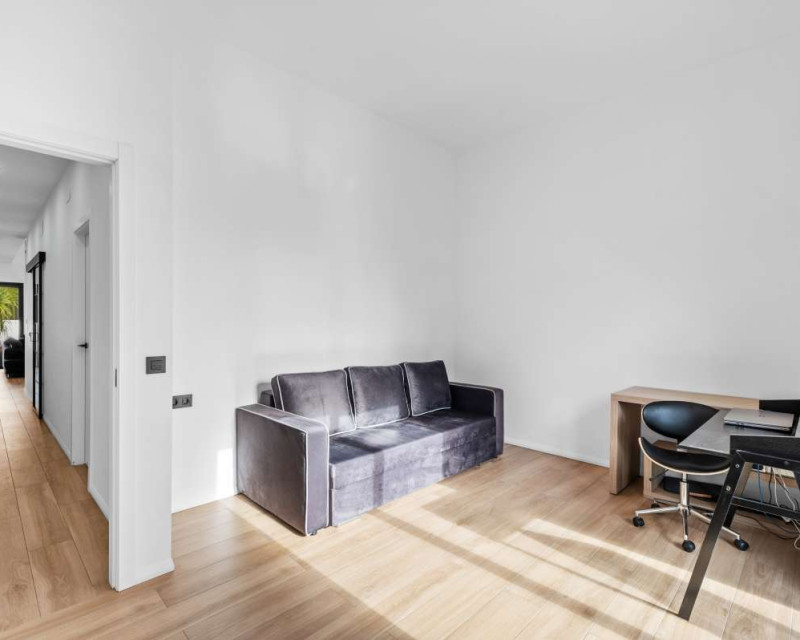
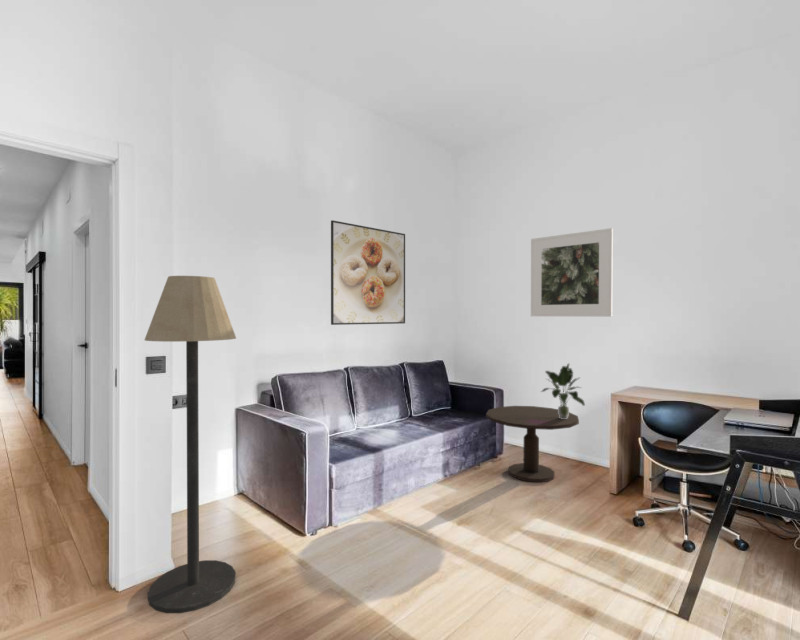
+ side table [485,405,580,483]
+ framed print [530,227,614,318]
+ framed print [330,219,406,326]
+ potted plant [539,362,586,419]
+ floor lamp [144,275,237,614]
